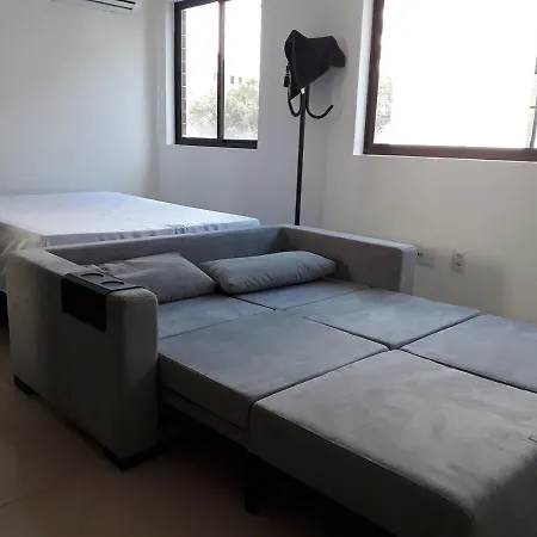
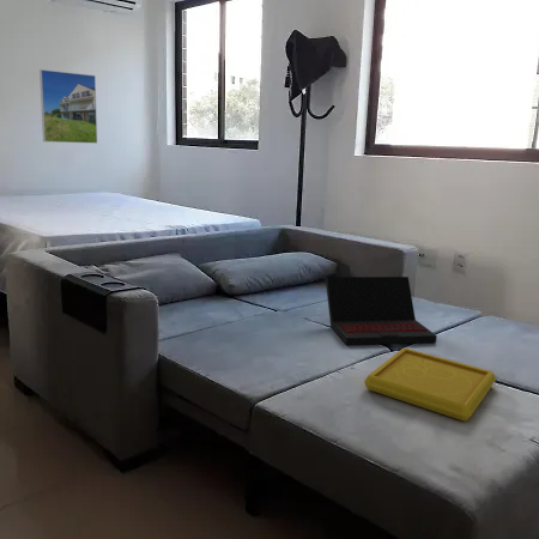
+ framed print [38,68,98,145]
+ serving tray [363,347,497,423]
+ laptop [325,275,438,346]
